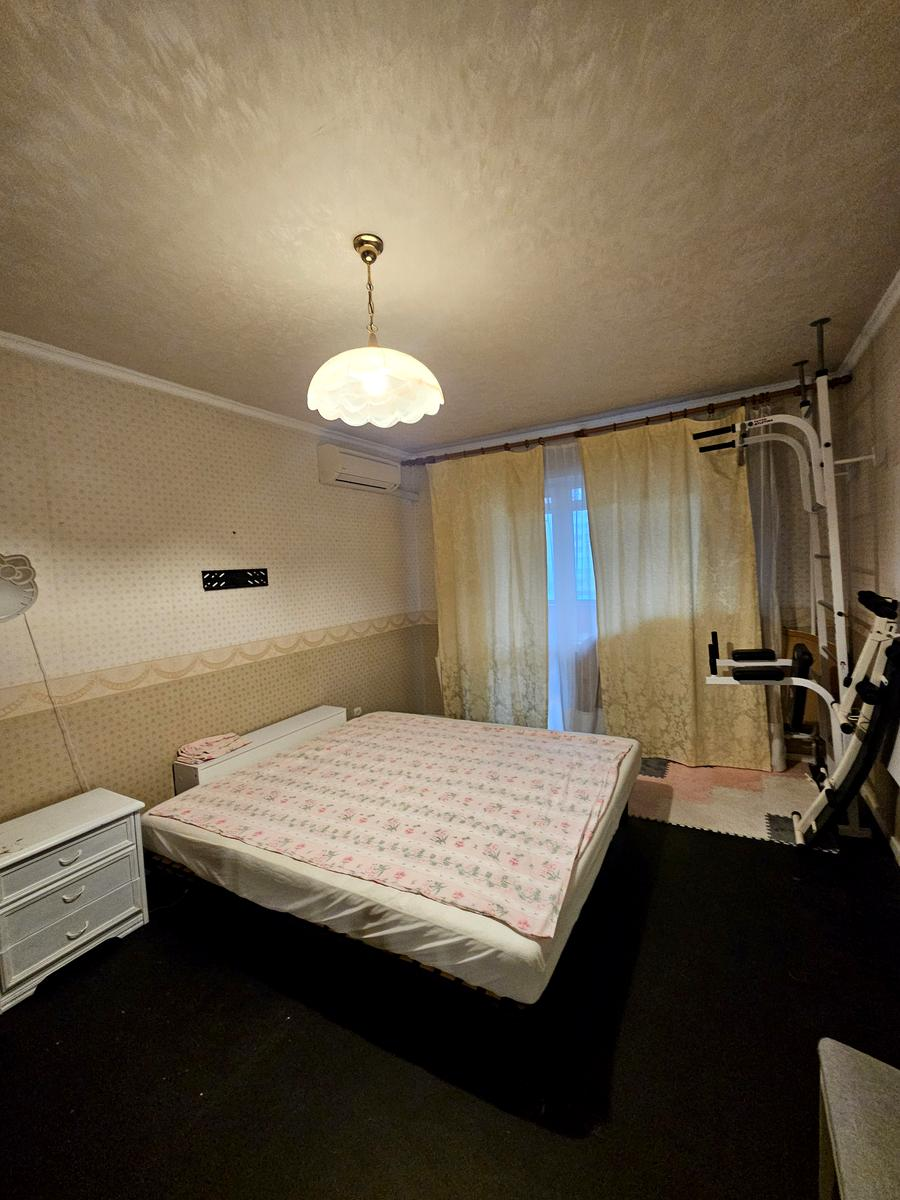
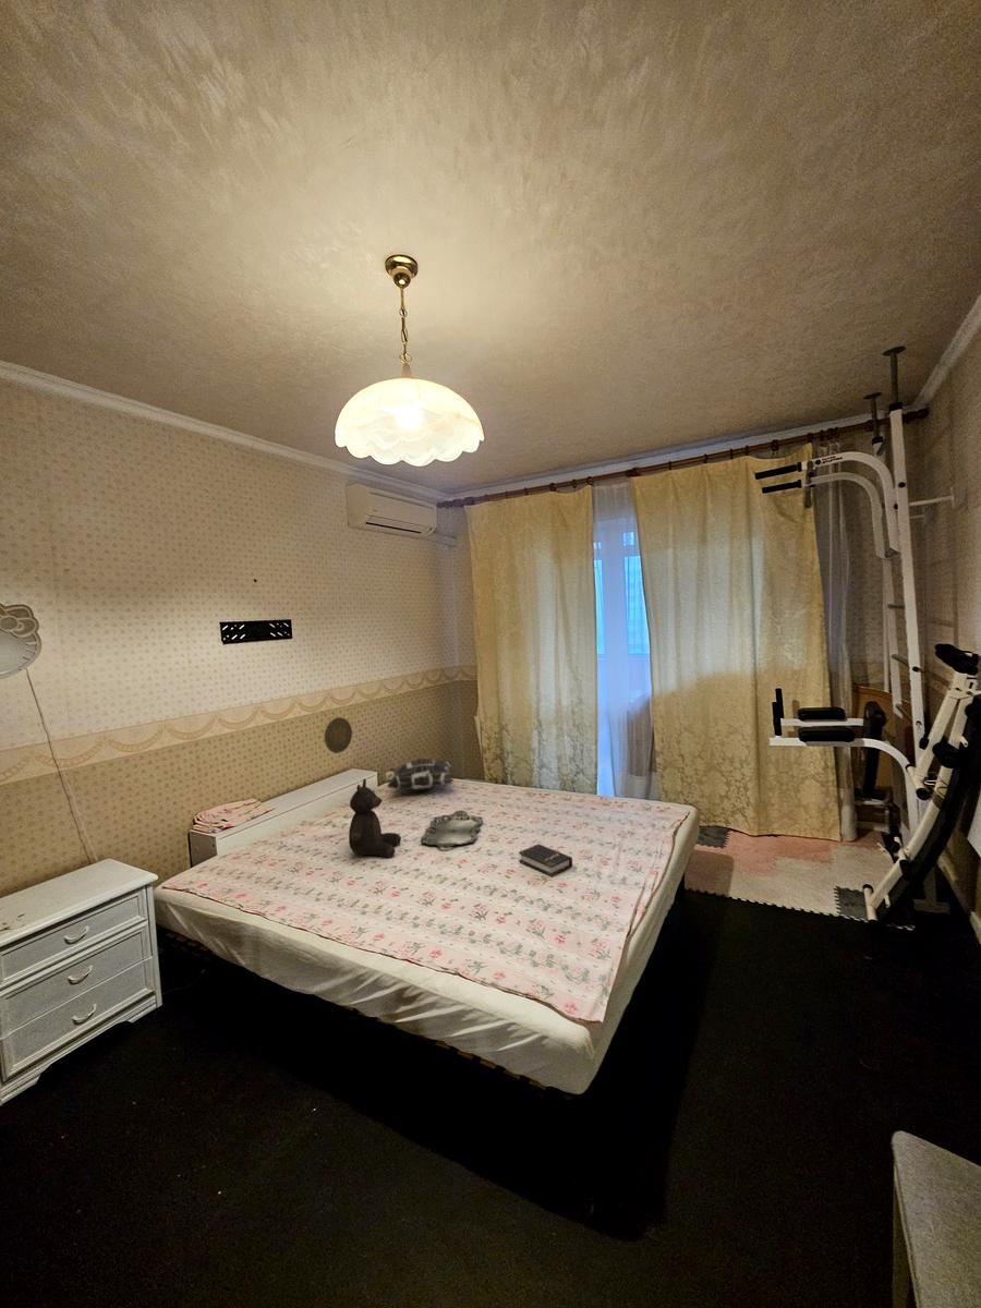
+ hardback book [518,844,573,877]
+ decorative plate [324,716,353,754]
+ serving tray [420,810,484,848]
+ teddy bear [348,777,402,858]
+ decorative pillow [386,758,455,791]
